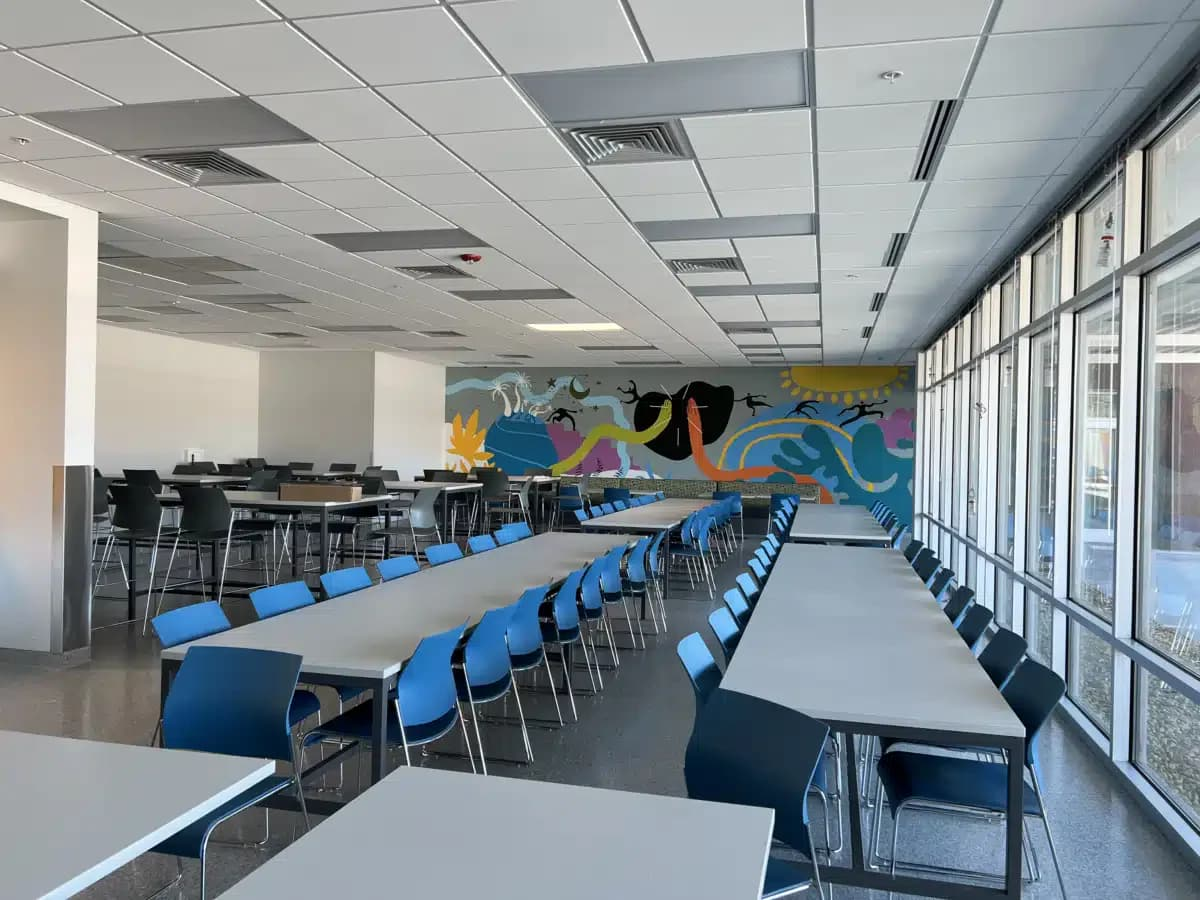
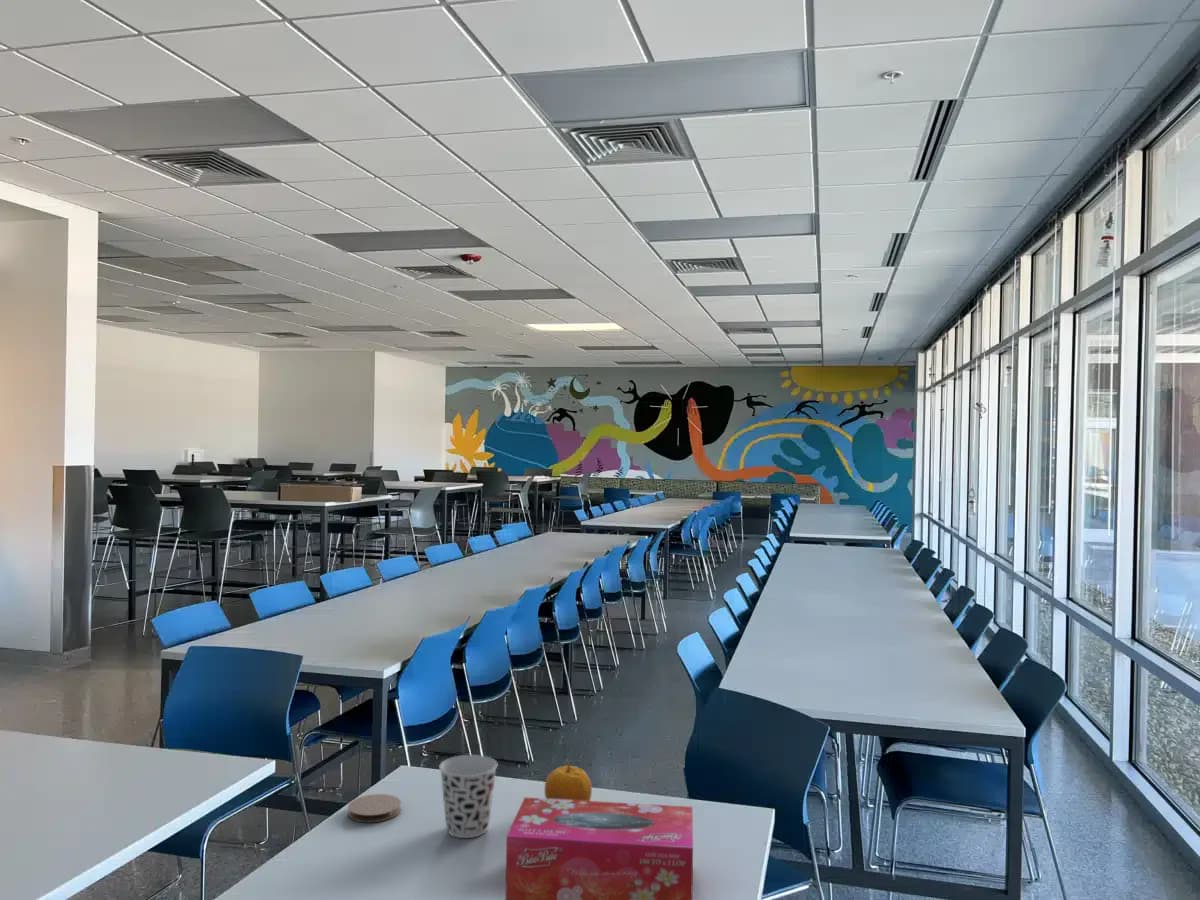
+ coaster [347,793,402,823]
+ cup [438,754,498,839]
+ tissue box [504,796,694,900]
+ fruit [543,759,593,801]
